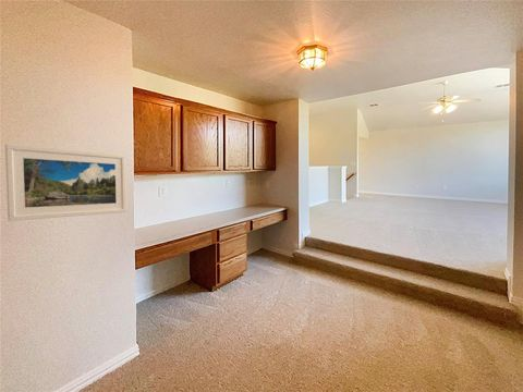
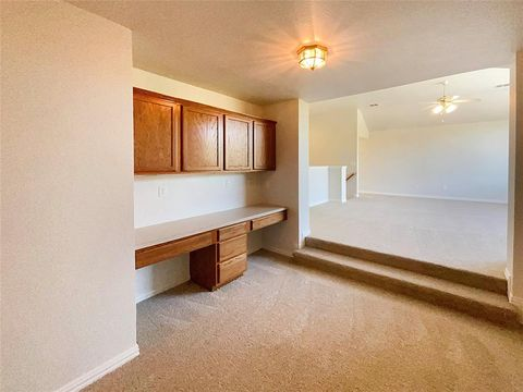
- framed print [4,143,127,222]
